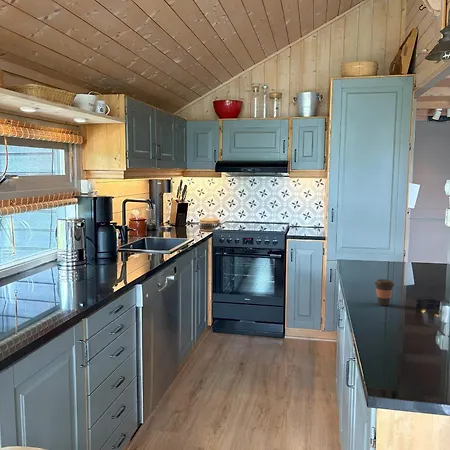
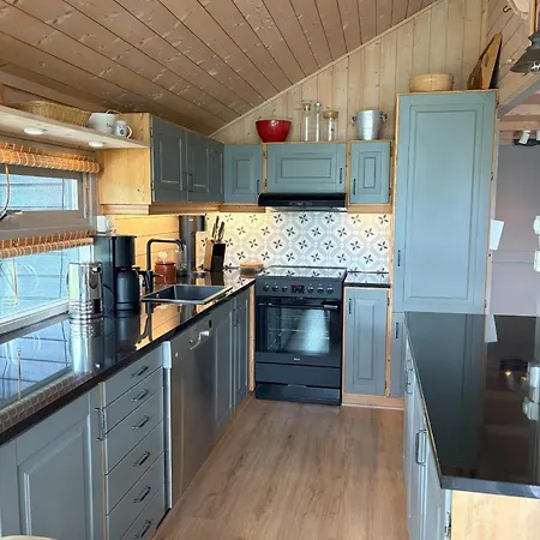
- coffee cup [374,278,395,307]
